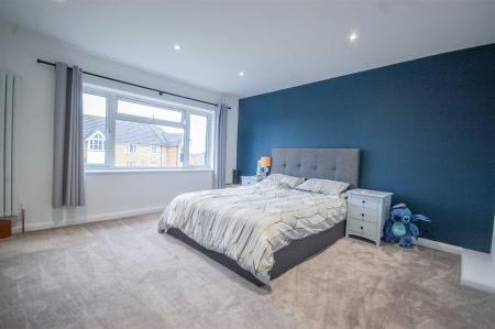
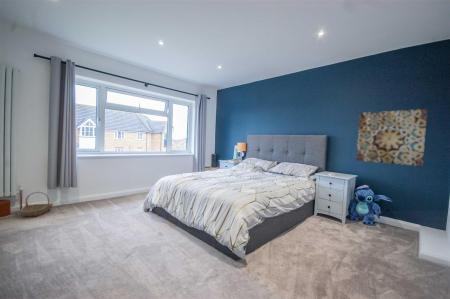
+ wall art [355,108,428,167]
+ basket [19,191,54,218]
